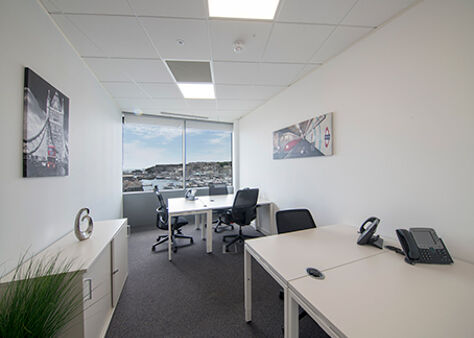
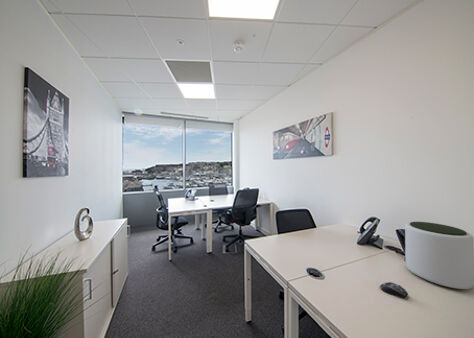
+ plant pot [404,221,474,290]
+ computer mouse [379,281,409,299]
